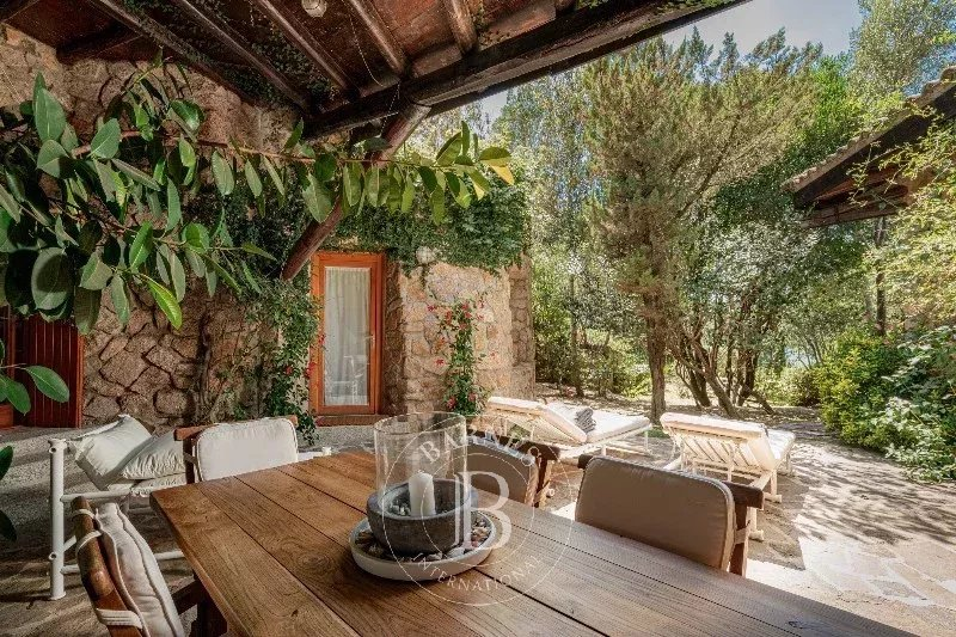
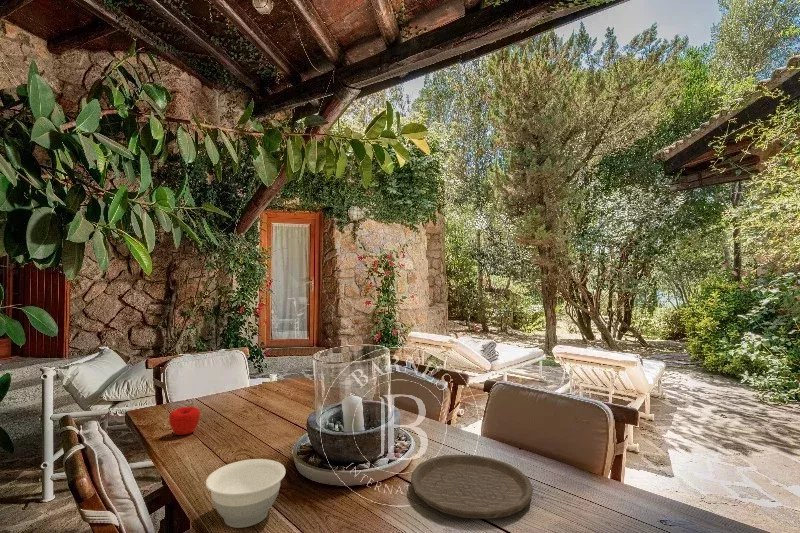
+ apple [168,406,201,436]
+ plate [410,454,534,520]
+ bowl [205,458,287,529]
